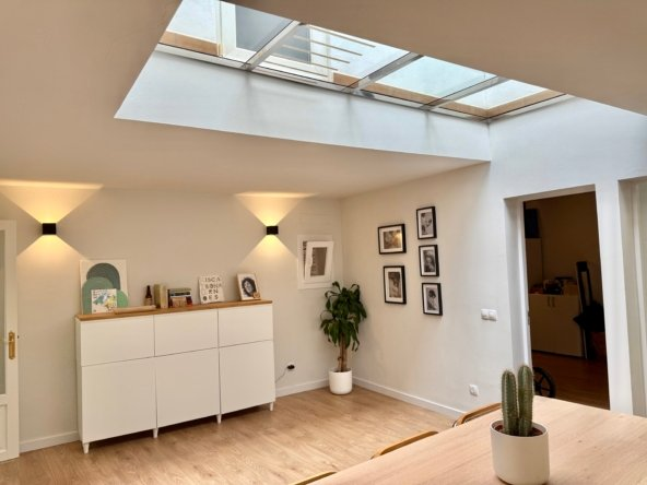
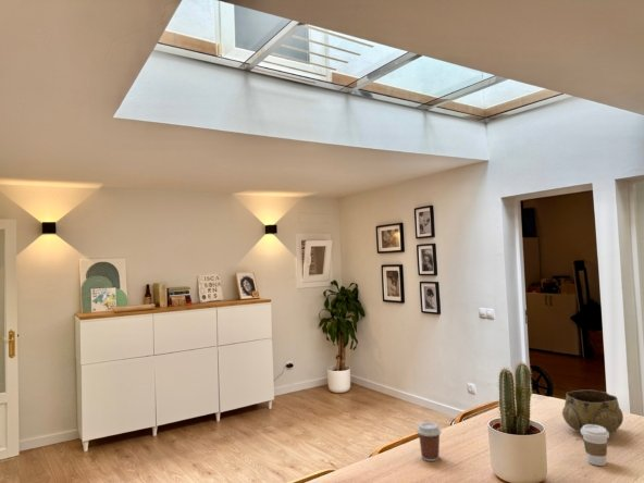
+ coffee cup [416,421,443,462]
+ coffee cup [580,424,610,467]
+ decorative bowl [561,389,624,435]
